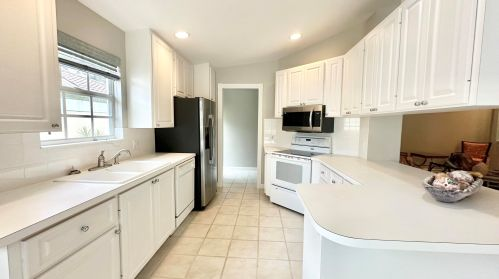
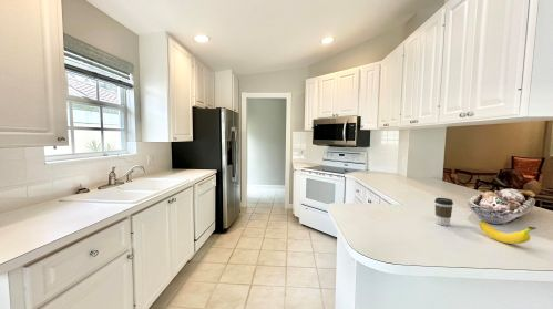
+ coffee cup [433,197,454,227]
+ banana [479,219,536,245]
